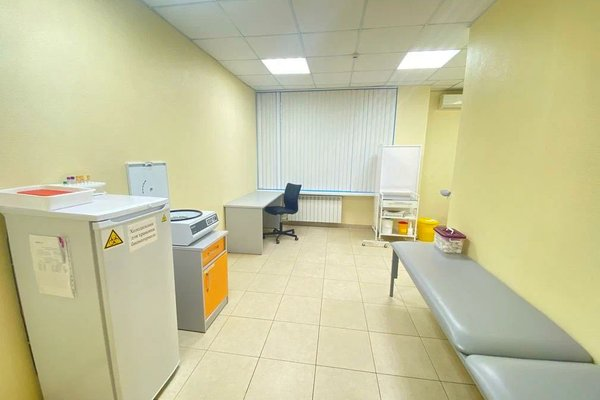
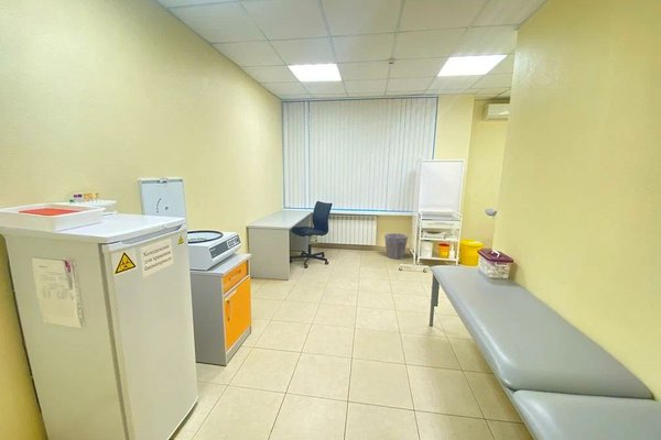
+ waste bin [383,232,409,260]
